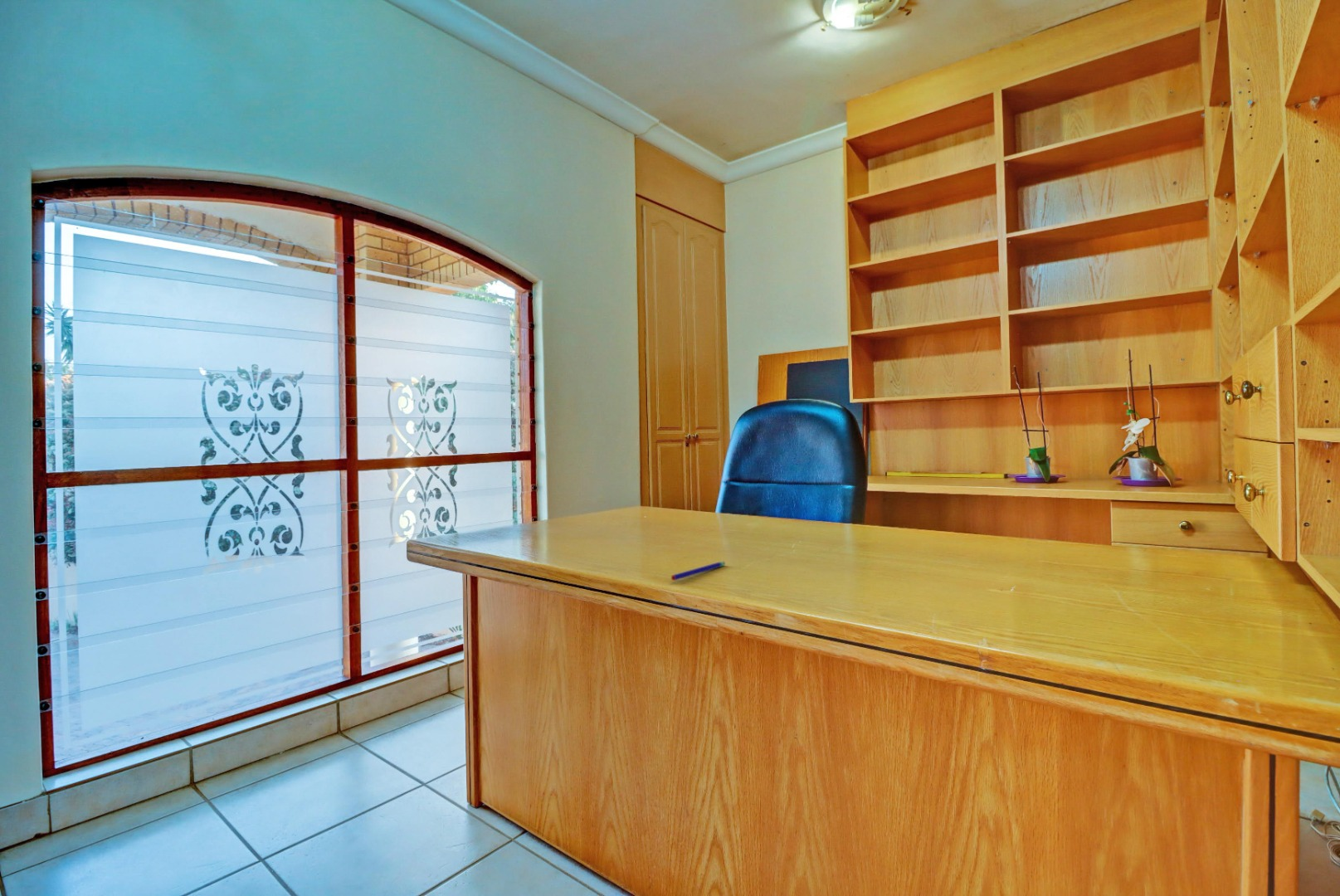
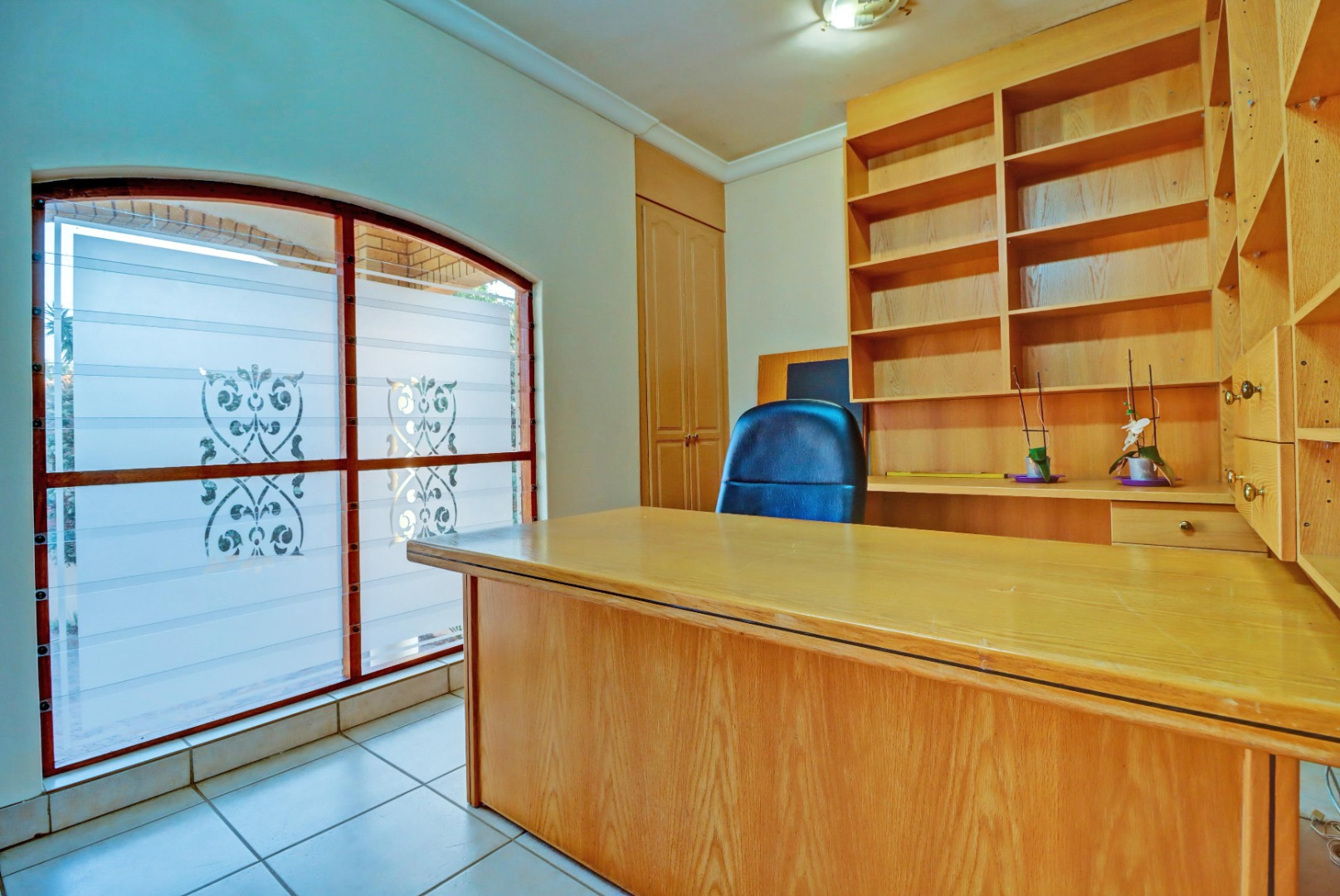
- pen [670,561,726,582]
